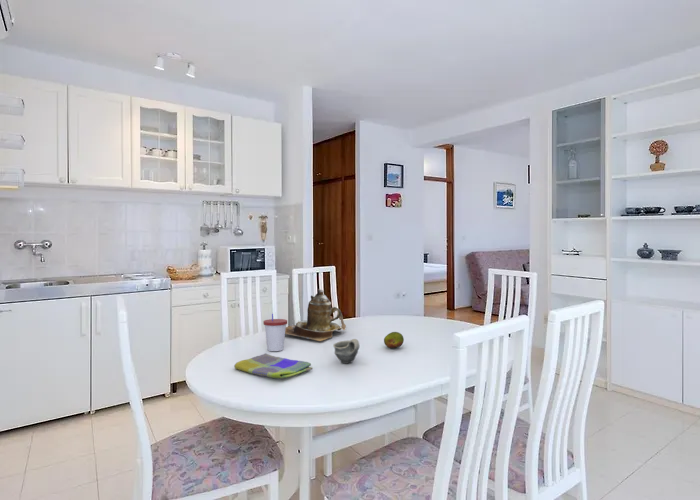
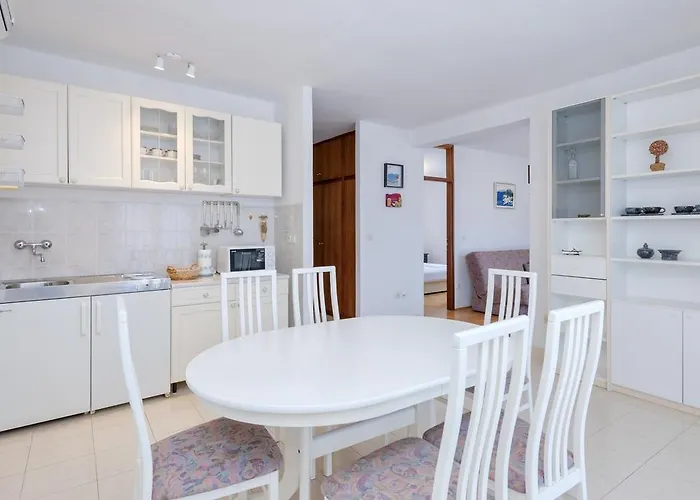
- fruit [383,331,405,349]
- teapot [285,288,347,342]
- cup [262,313,288,352]
- dish towel [233,353,313,379]
- cup [332,338,360,365]
